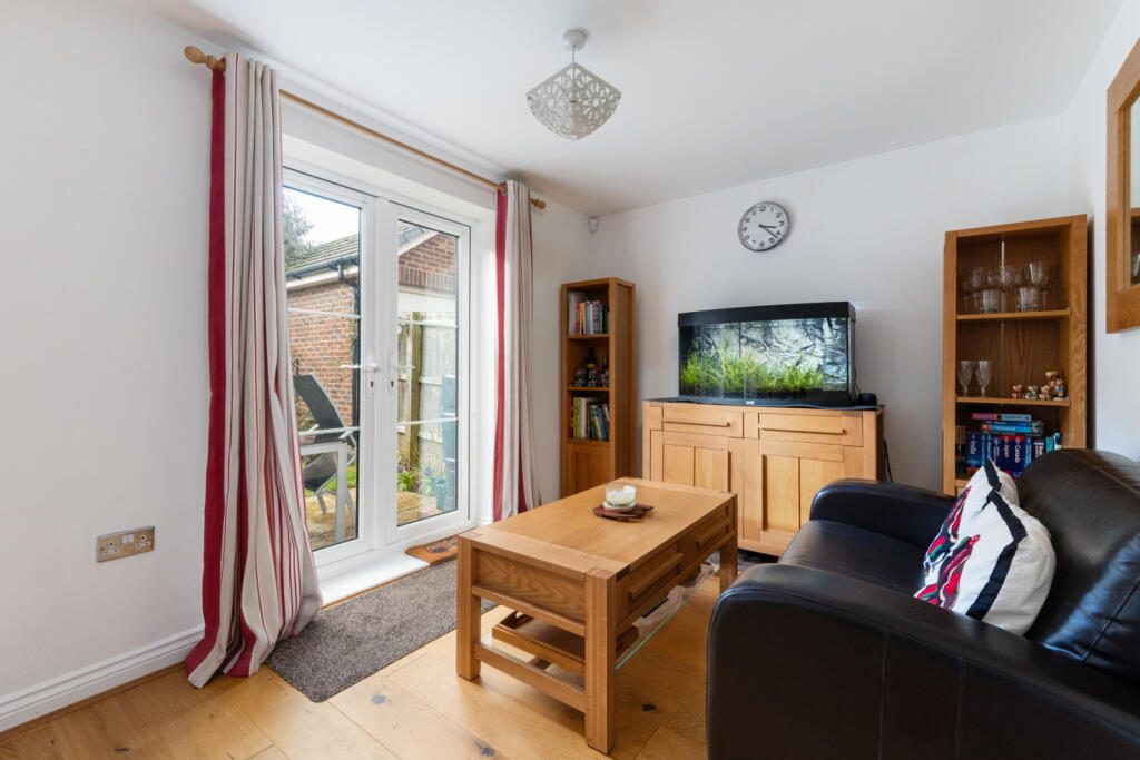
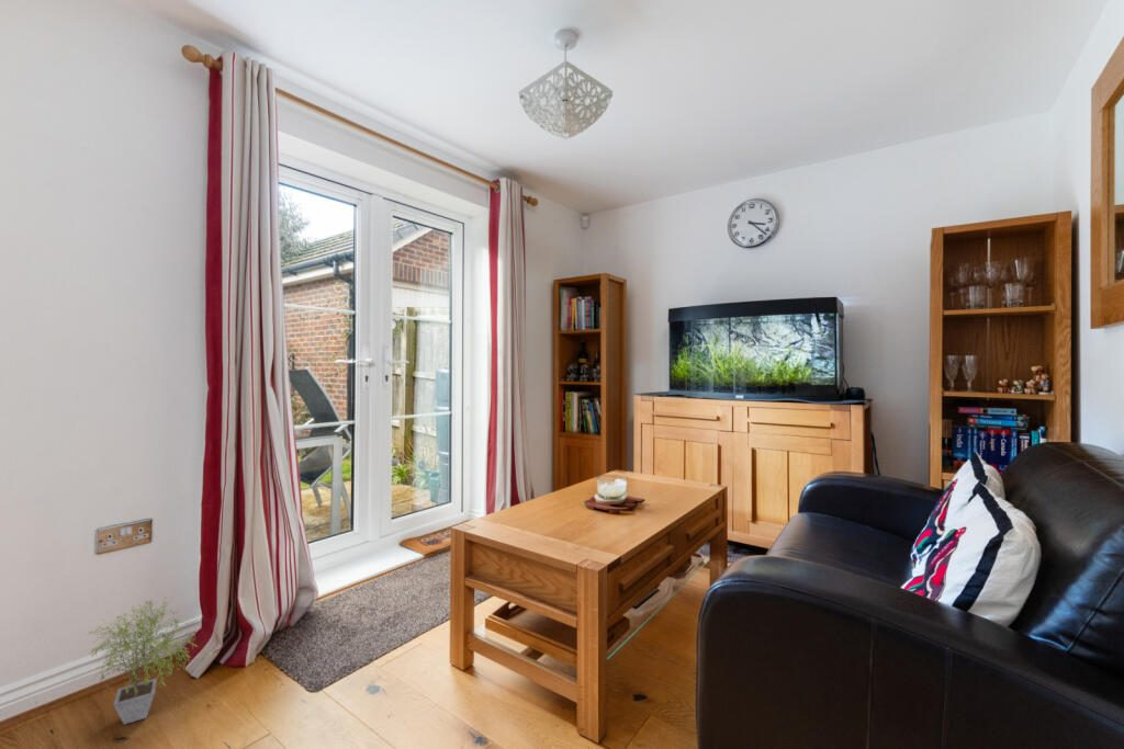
+ potted plant [85,595,200,726]
